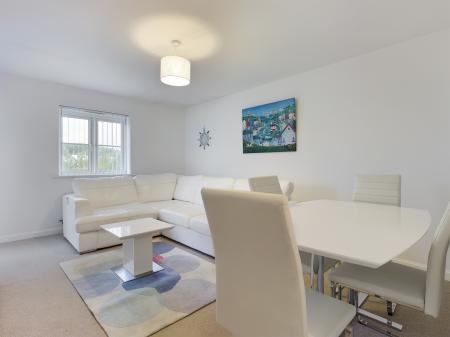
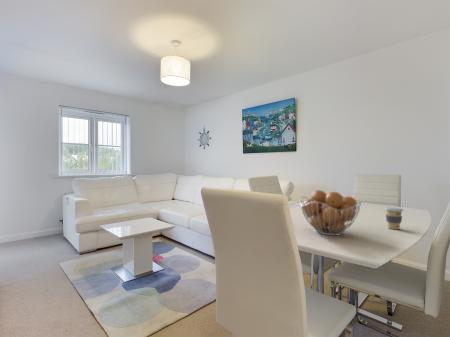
+ fruit basket [299,189,362,236]
+ coffee cup [384,206,404,230]
